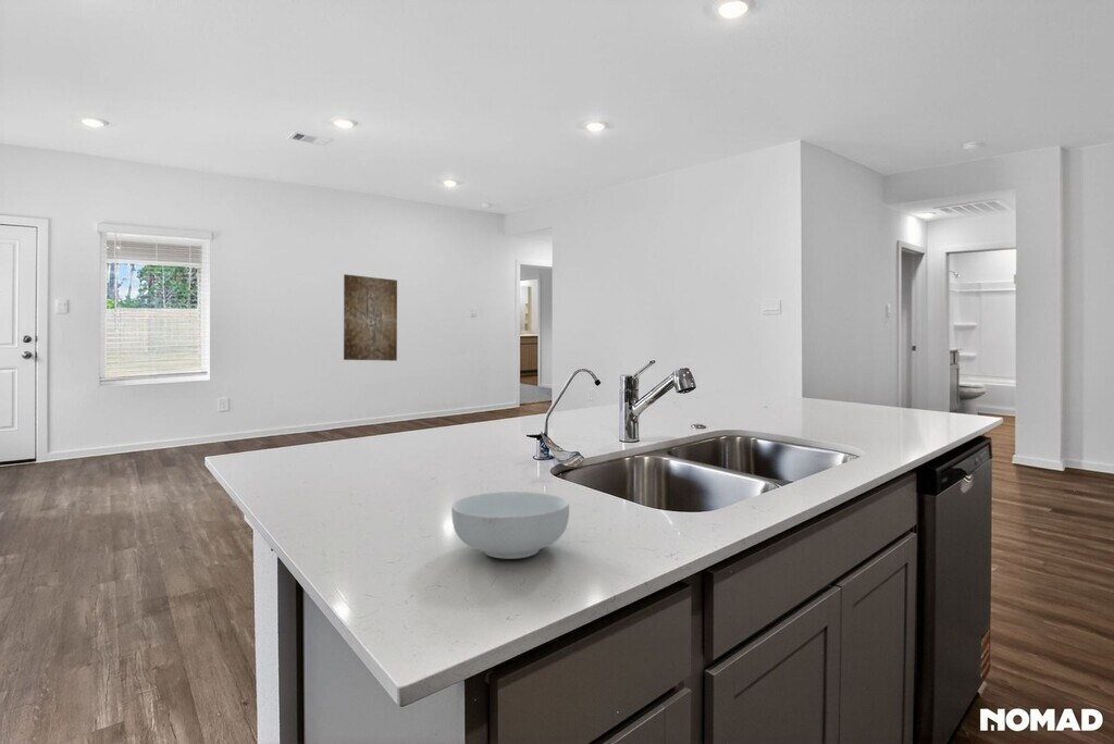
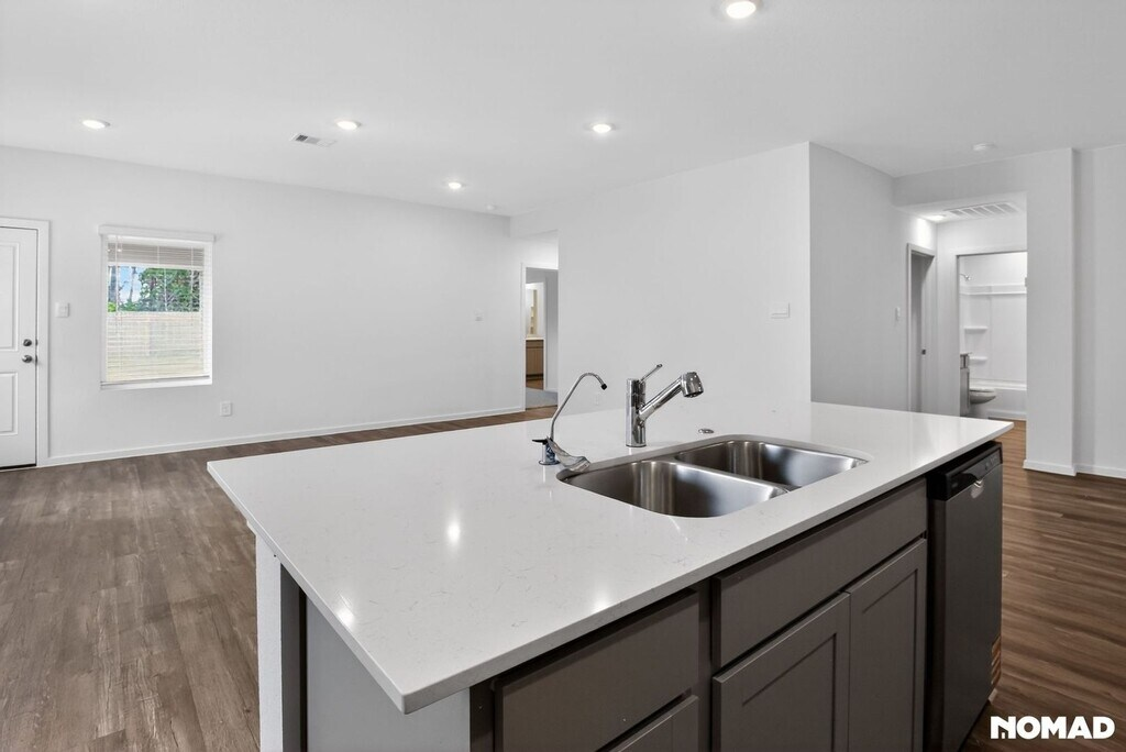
- cereal bowl [450,491,570,560]
- wall art [343,273,398,362]
